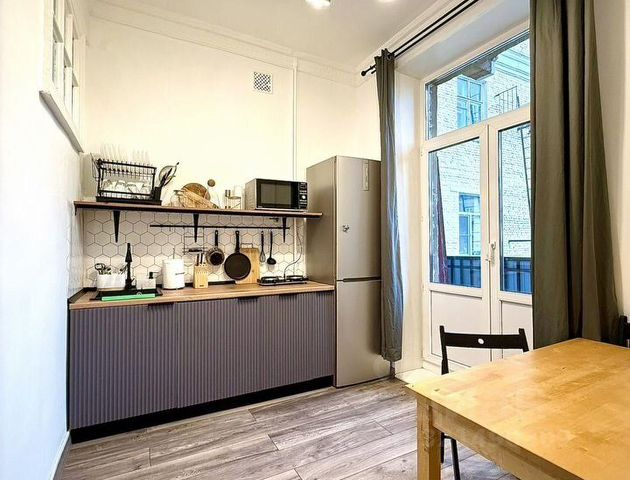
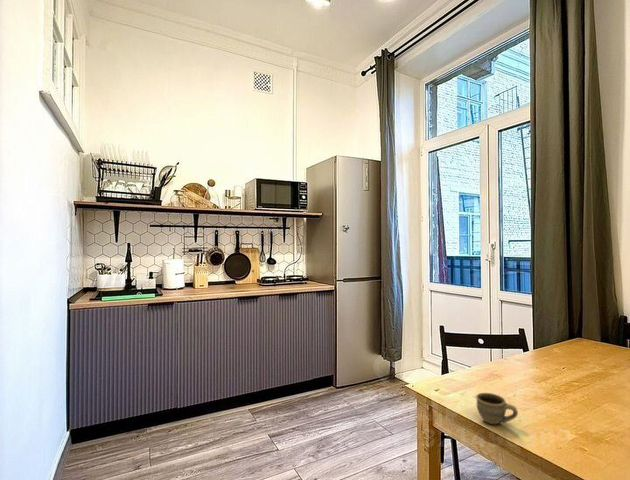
+ cup [475,392,519,425]
